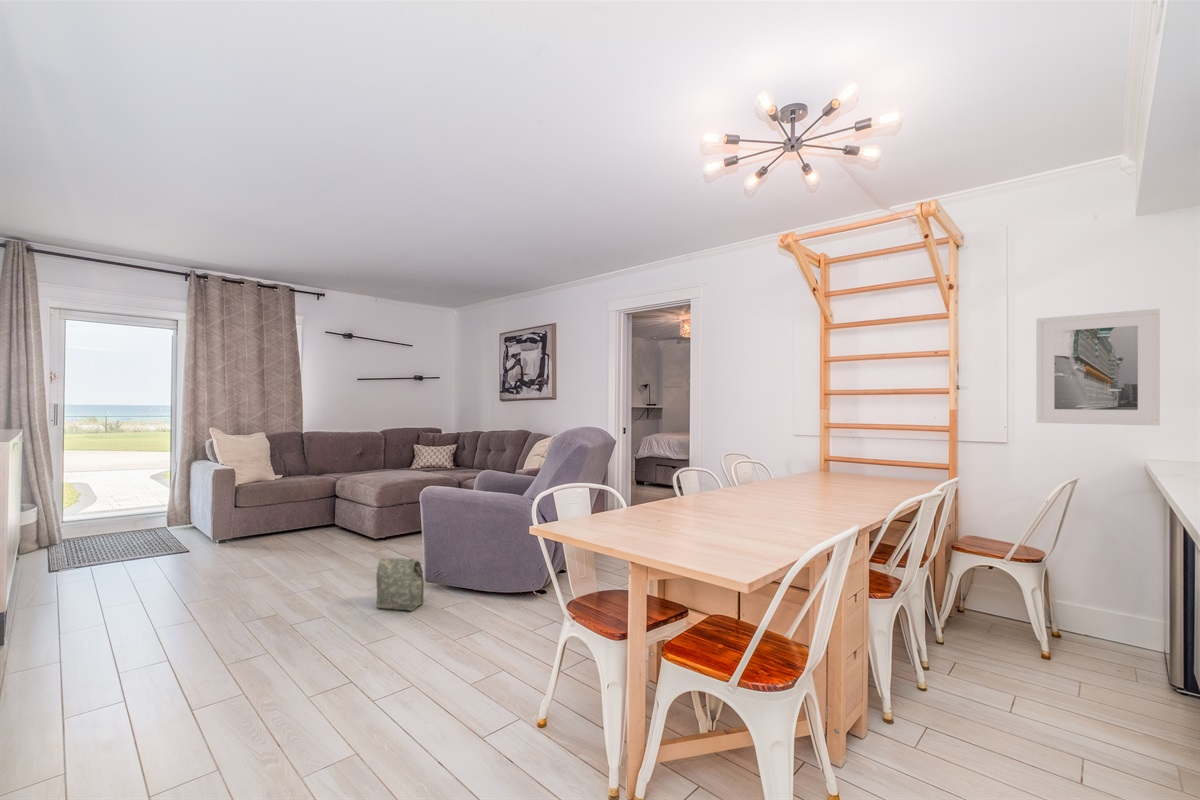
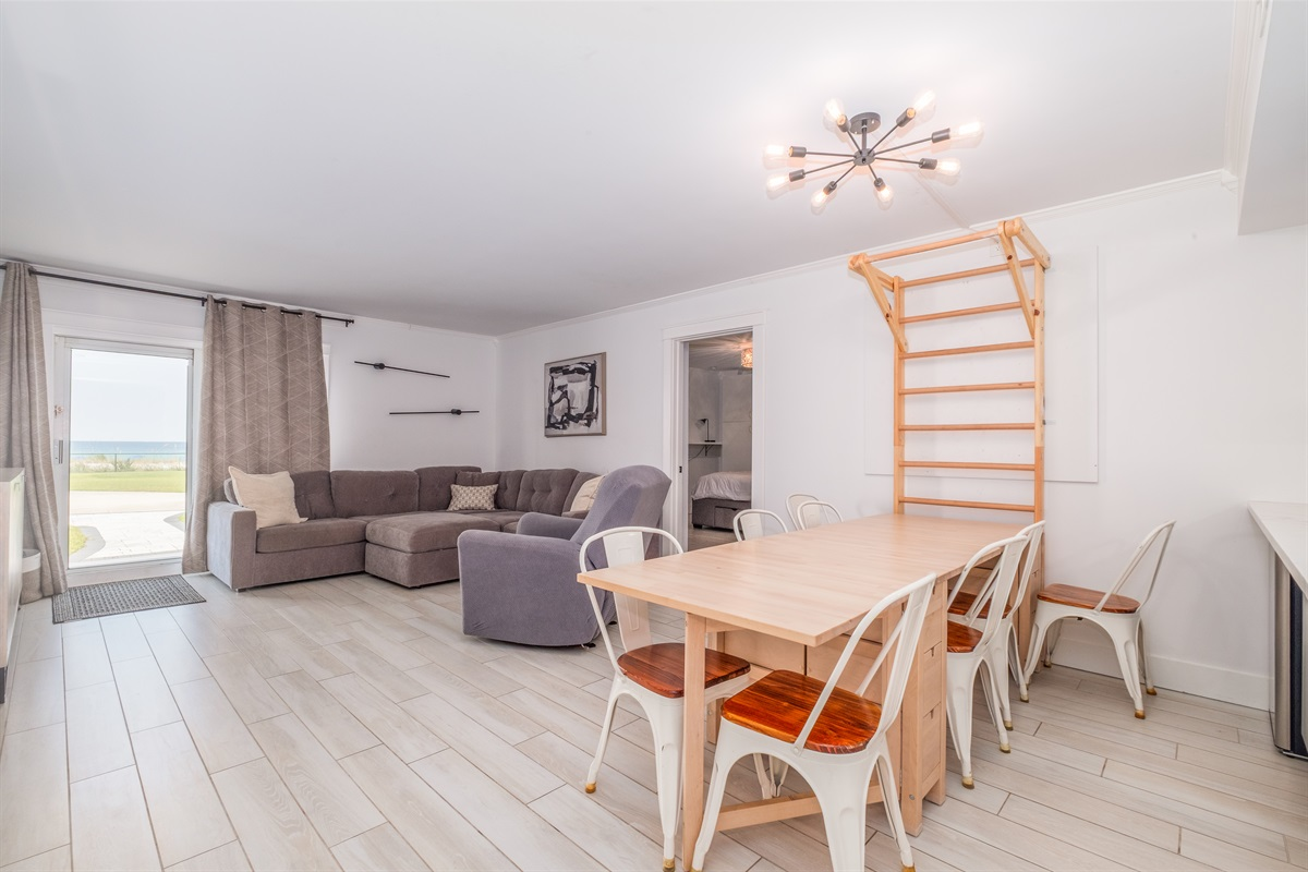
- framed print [1035,308,1161,427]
- bag [375,557,425,612]
